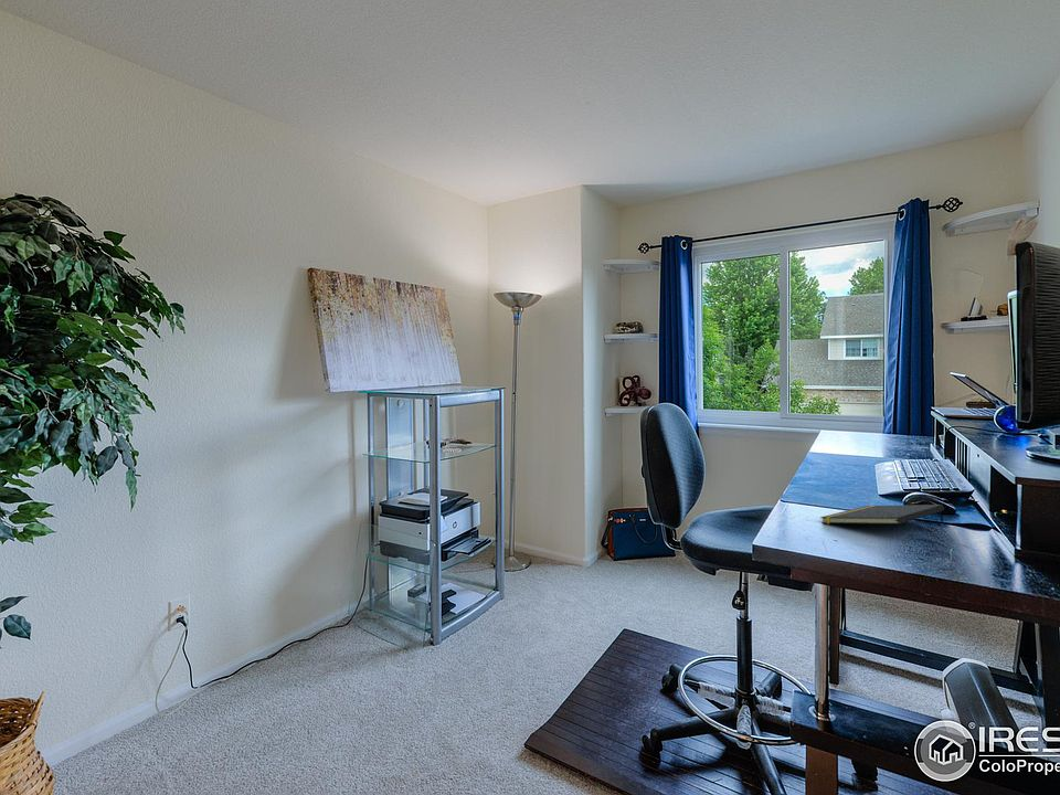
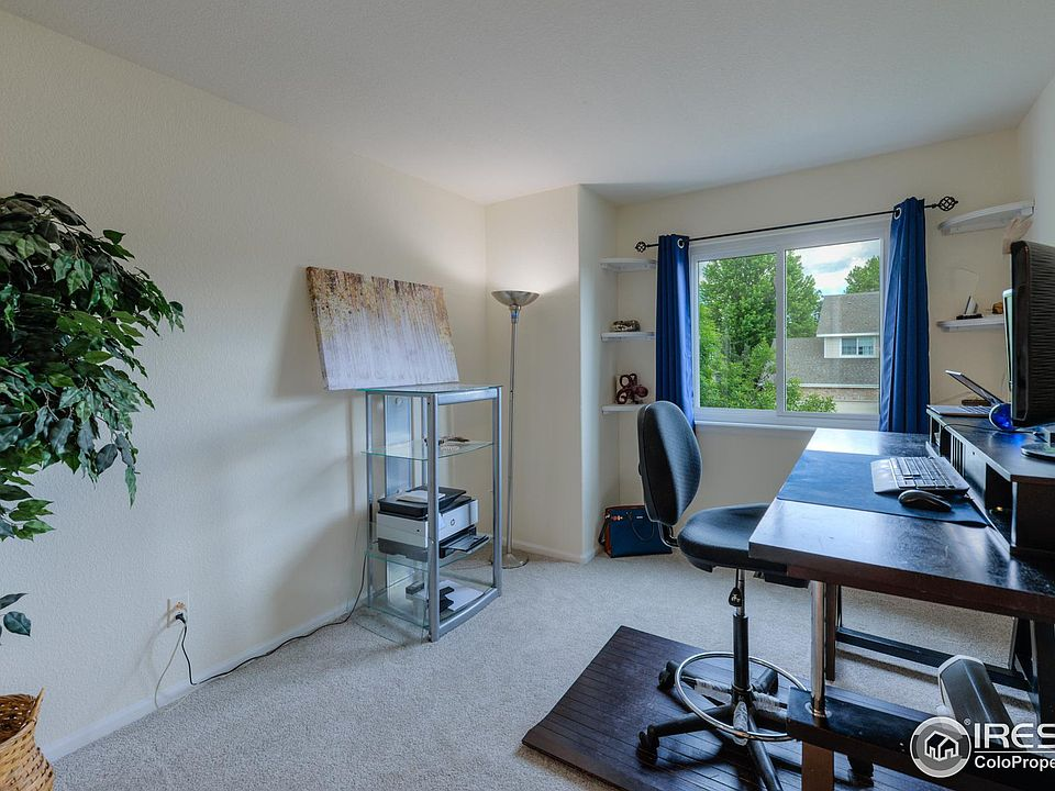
- notepad [819,504,945,526]
